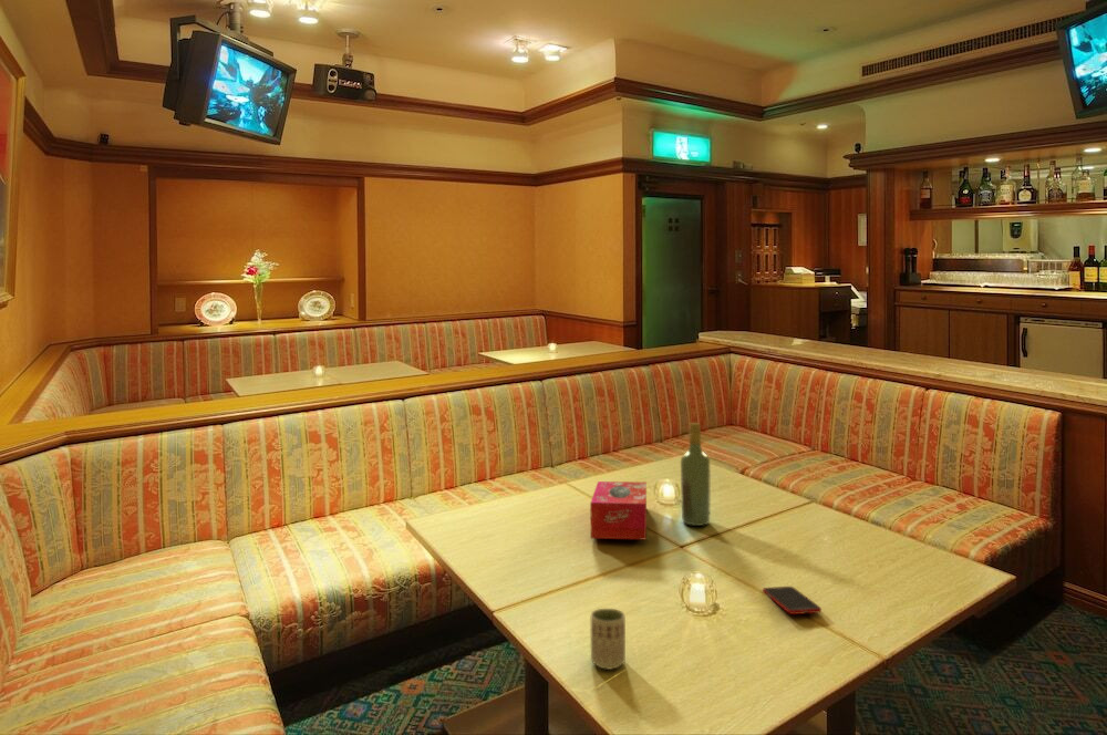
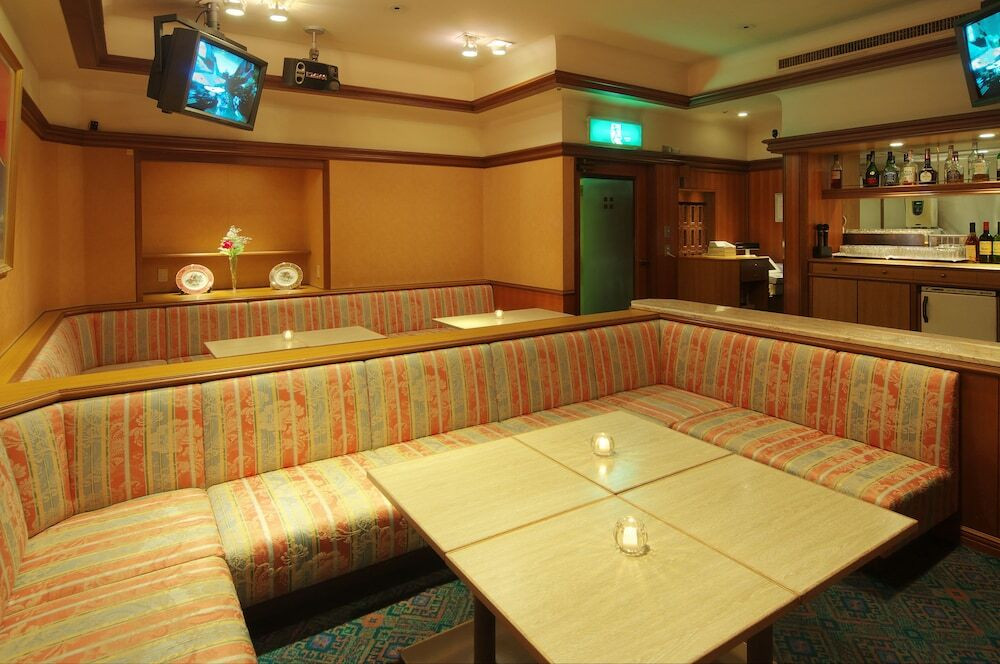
- tissue box [589,480,648,540]
- cup [590,608,627,671]
- wine bottle [680,422,712,527]
- cell phone [762,586,823,615]
